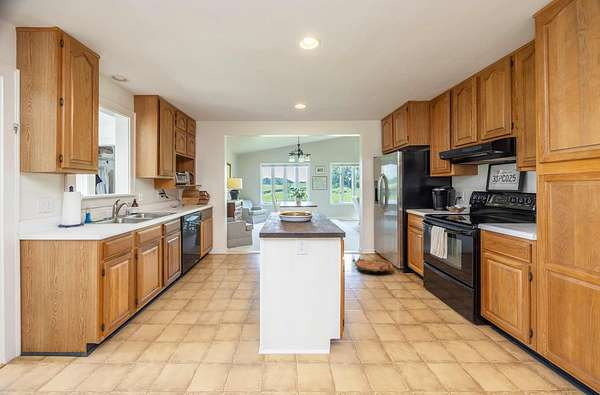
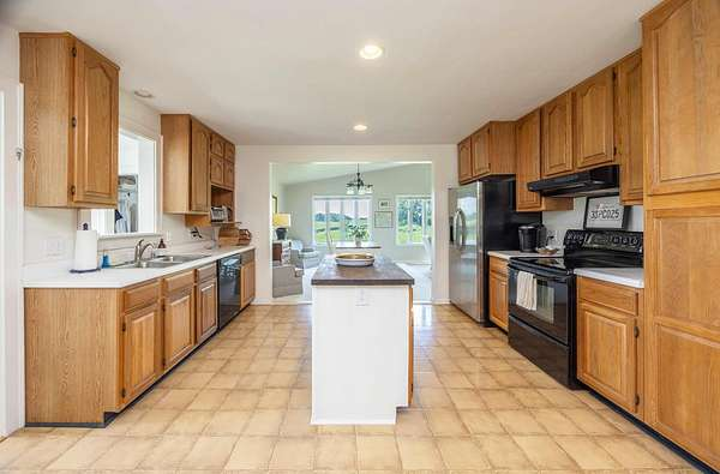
- woven basket [352,256,394,274]
